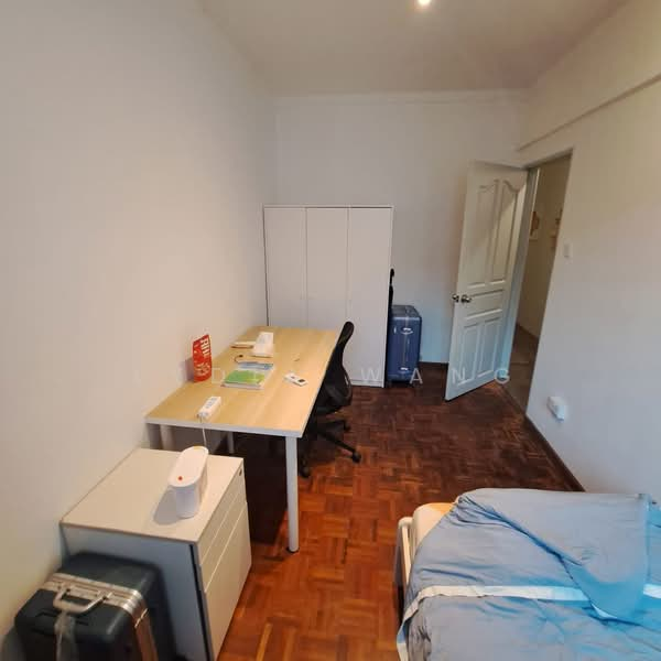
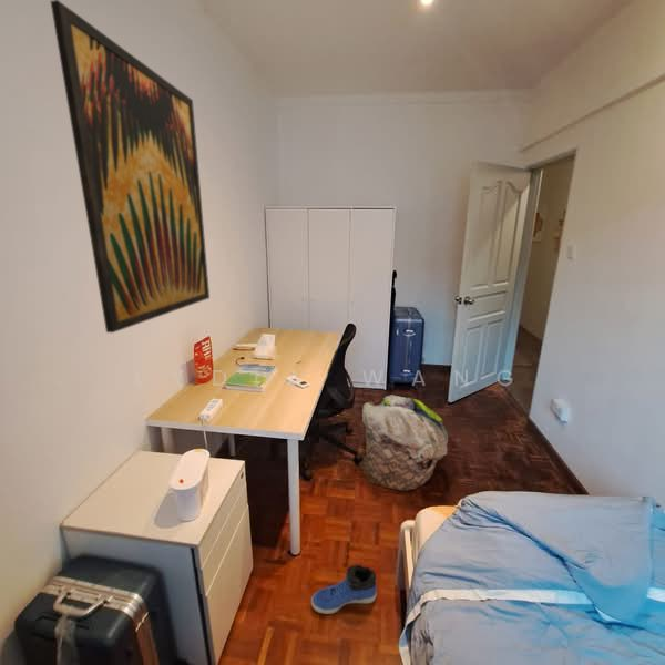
+ sneaker [310,563,378,615]
+ laundry basket [358,393,449,492]
+ wall art [50,0,211,334]
